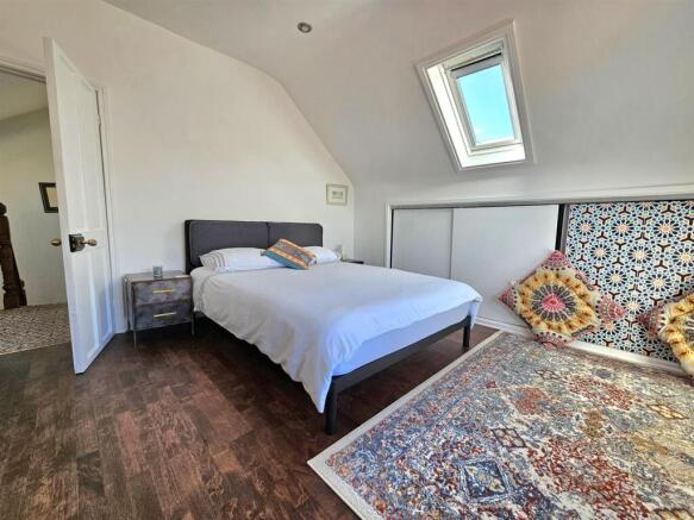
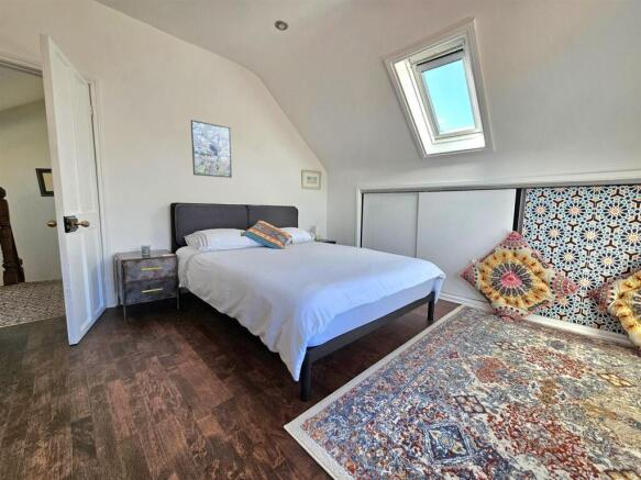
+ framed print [190,119,233,179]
